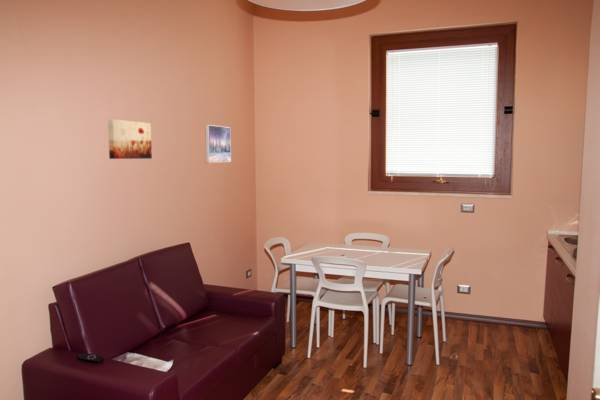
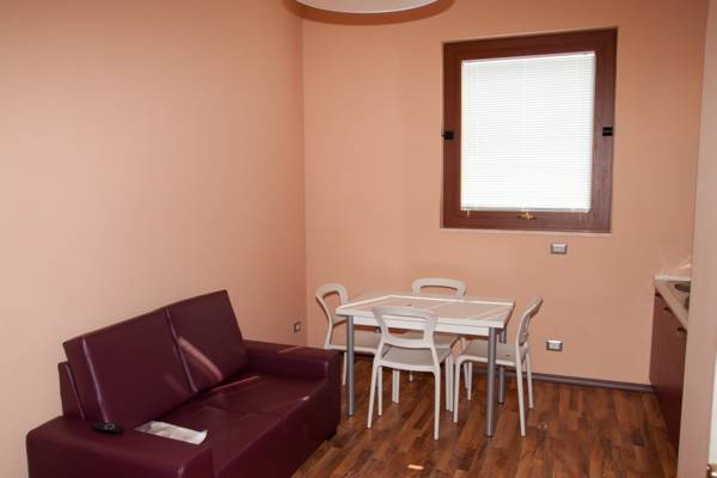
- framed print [204,124,232,163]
- wall art [107,118,153,160]
